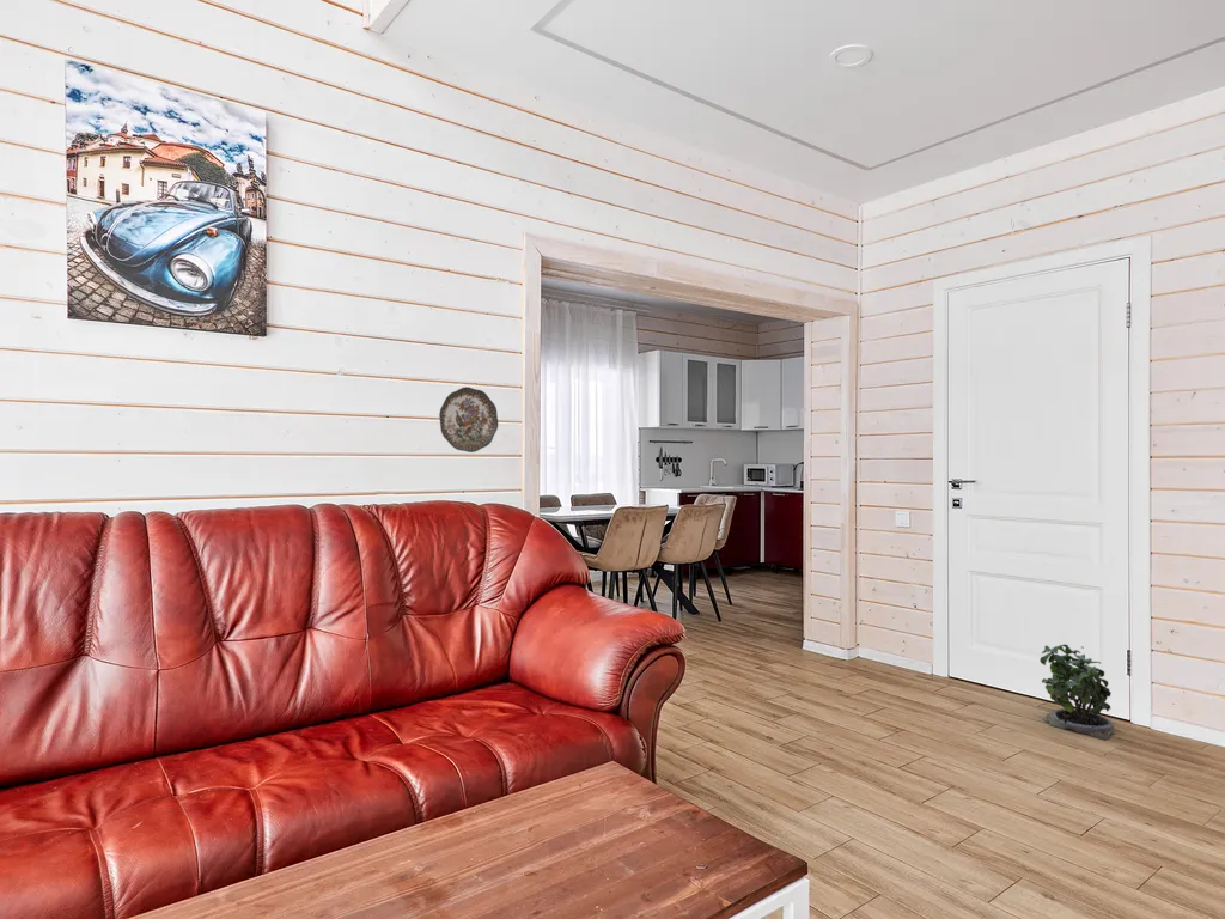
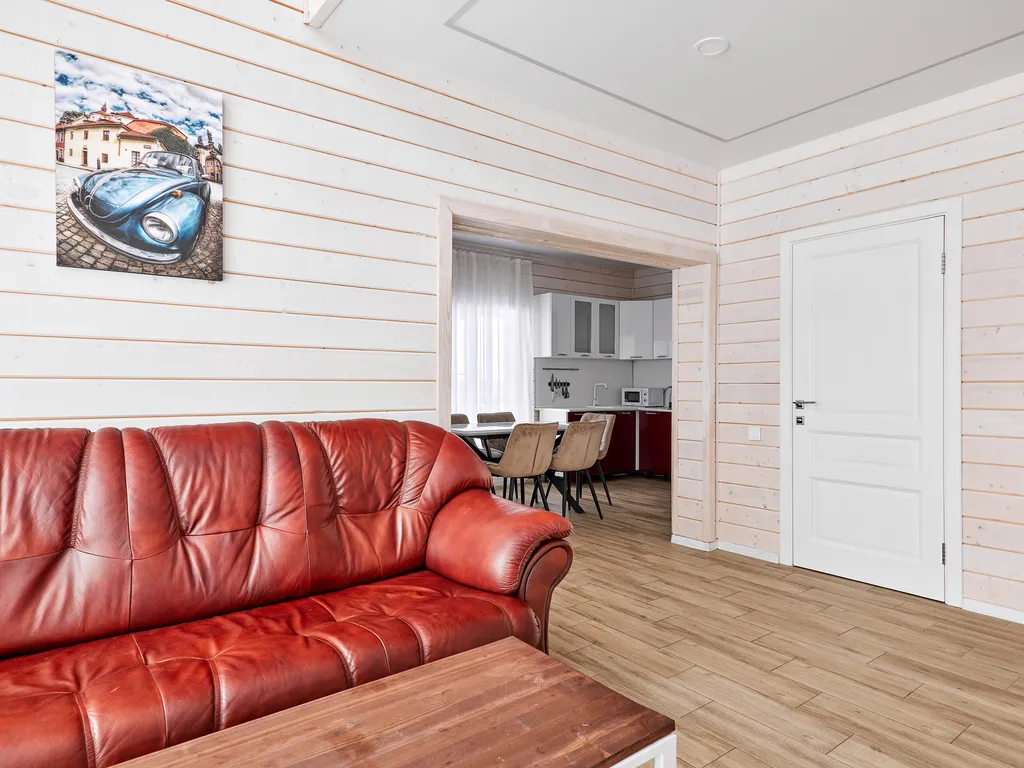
- potted plant [1038,644,1116,742]
- decorative plate [438,385,499,454]
